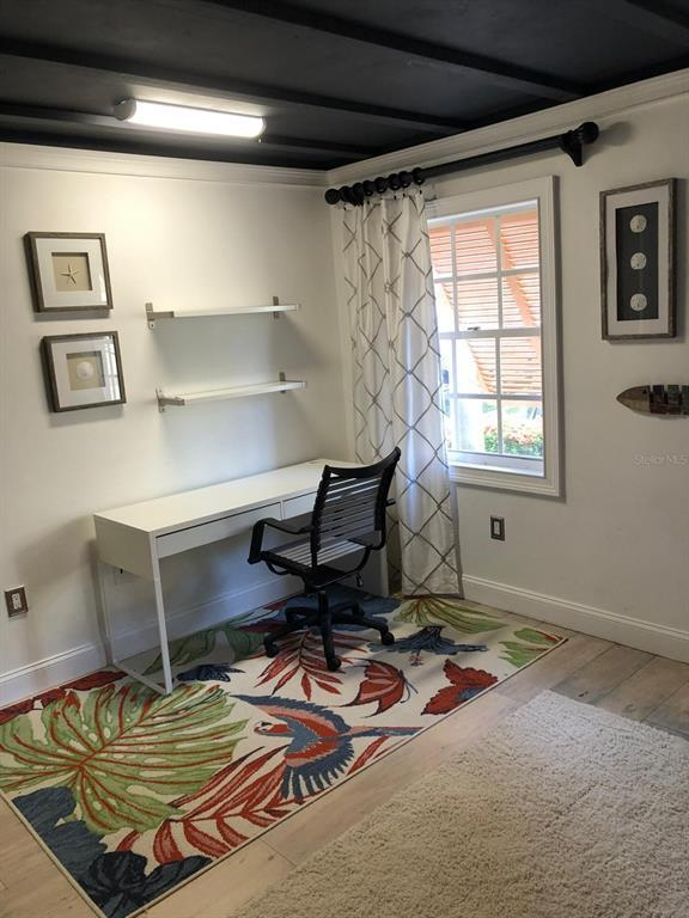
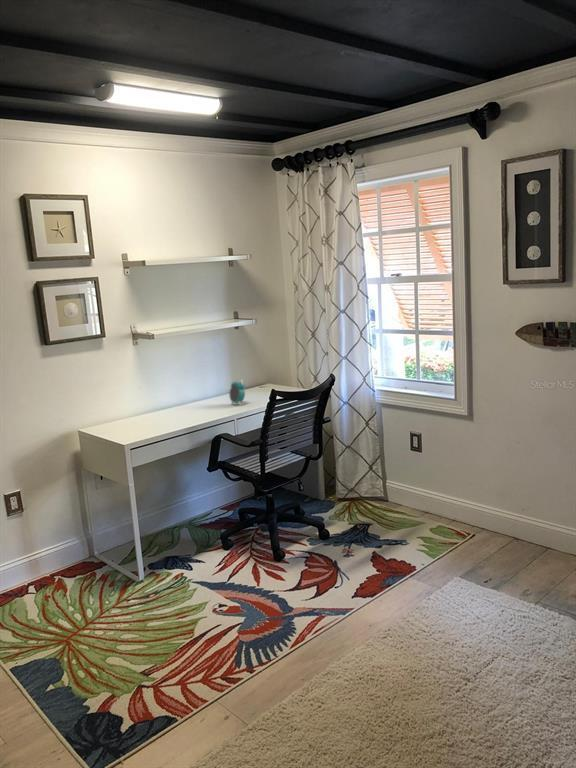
+ alarm clock [228,377,246,407]
